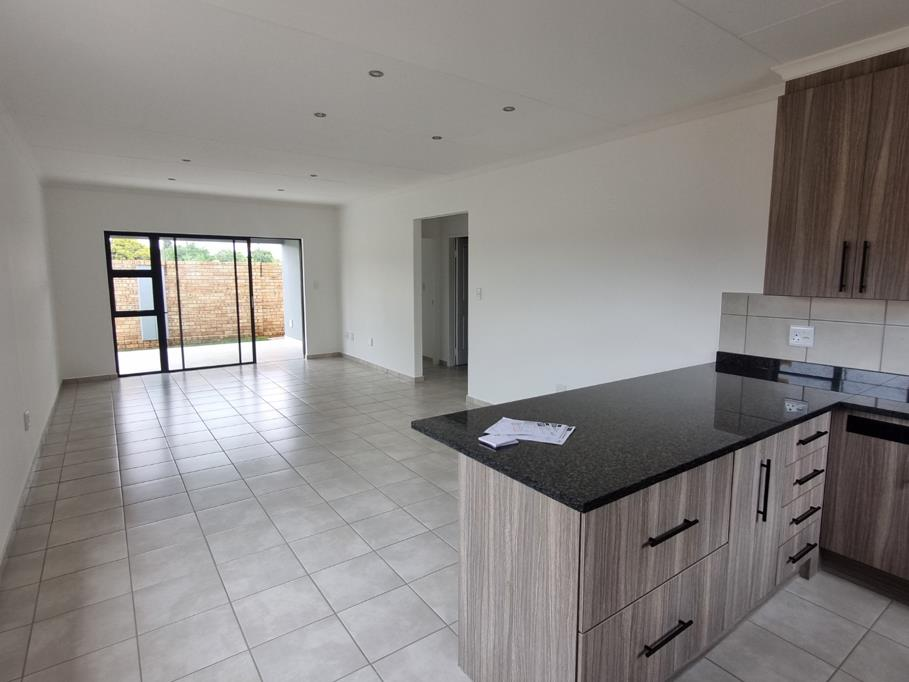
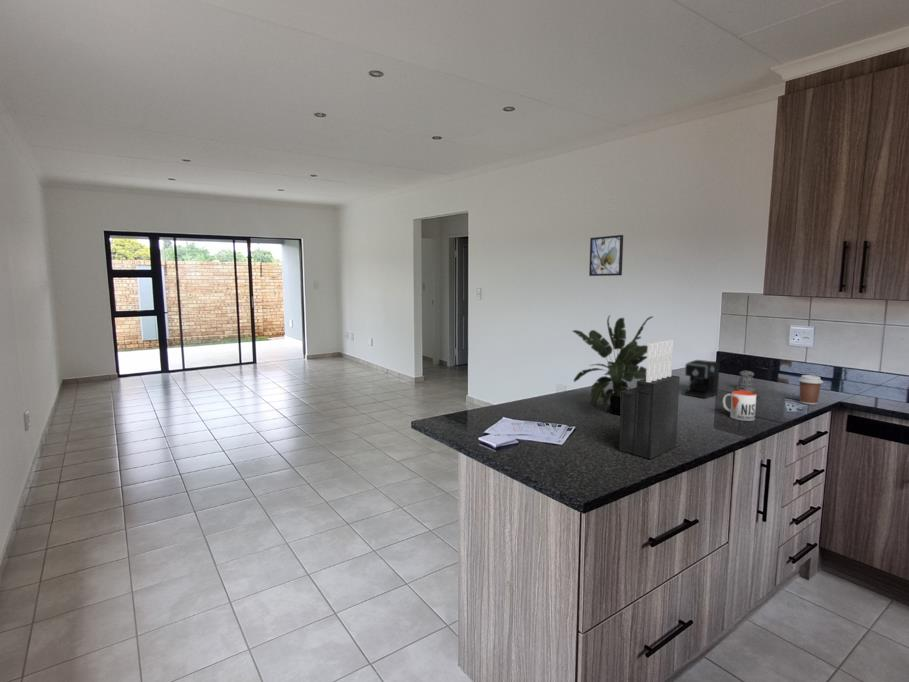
+ coffee maker [683,359,761,399]
+ potted plant [571,314,654,416]
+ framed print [588,234,624,277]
+ knife block [618,339,681,460]
+ pepper shaker [735,370,757,393]
+ coffee cup [797,374,824,406]
+ mug [722,390,757,422]
